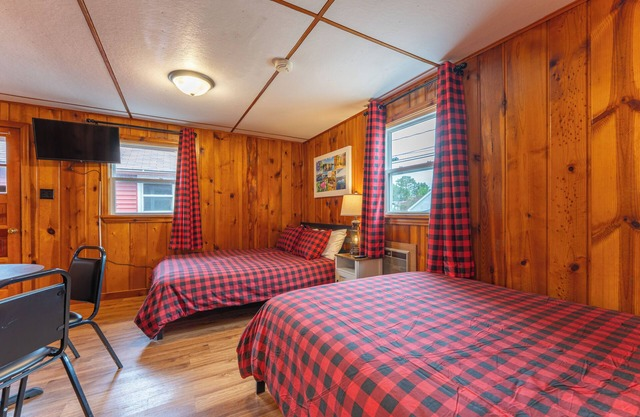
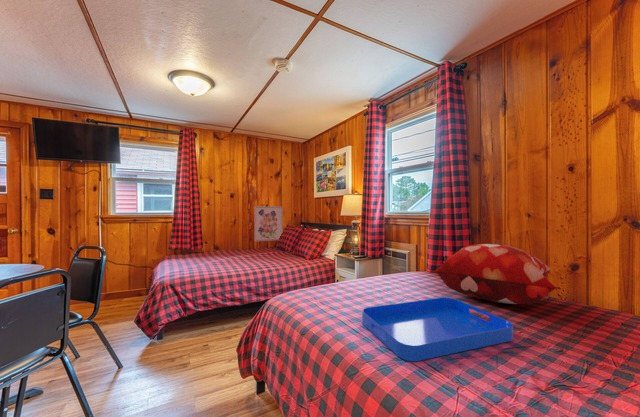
+ decorative pillow [434,243,559,305]
+ wall art [254,205,284,242]
+ serving tray [361,297,514,363]
